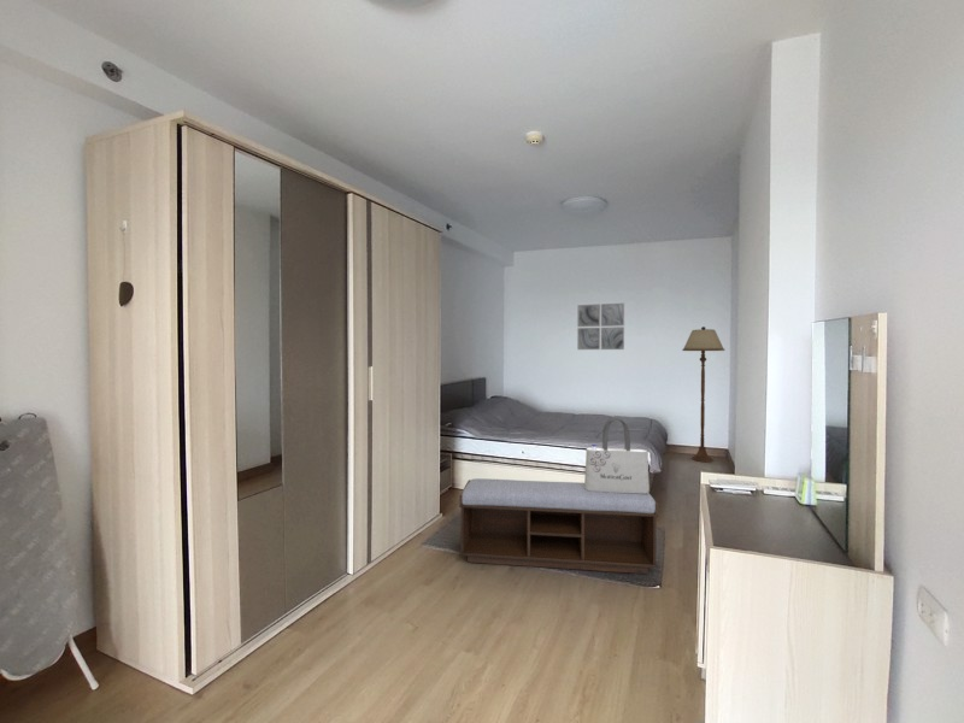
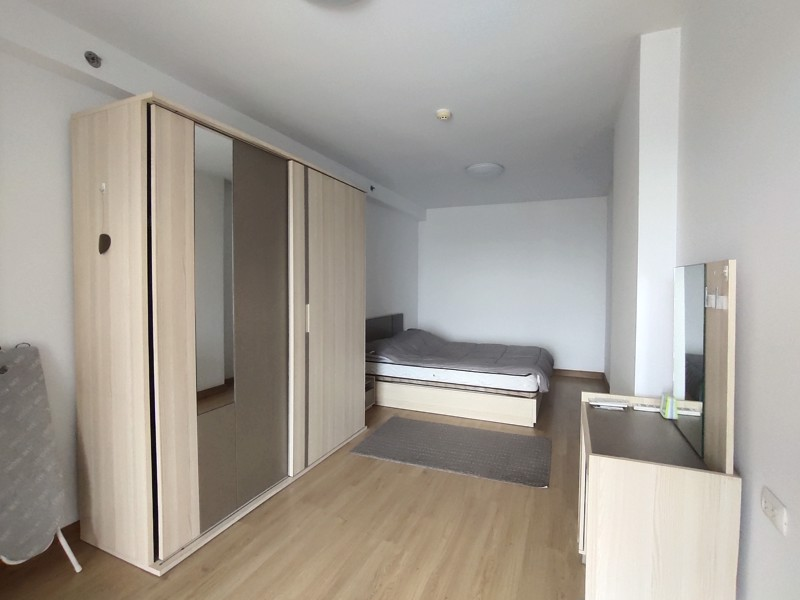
- wall art [576,302,625,351]
- bench [458,477,659,575]
- tote bag [583,417,651,494]
- floor lamp [681,325,725,463]
